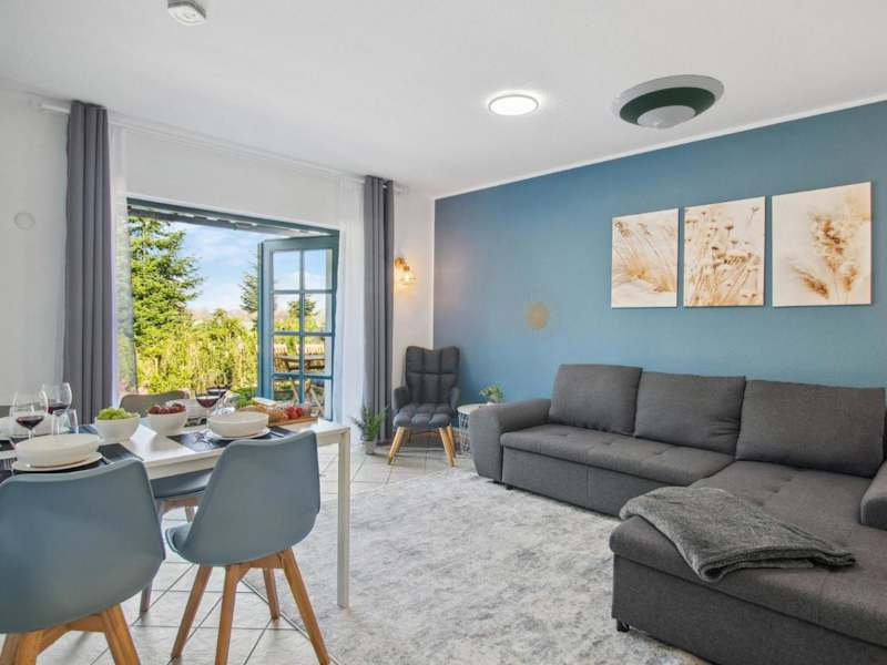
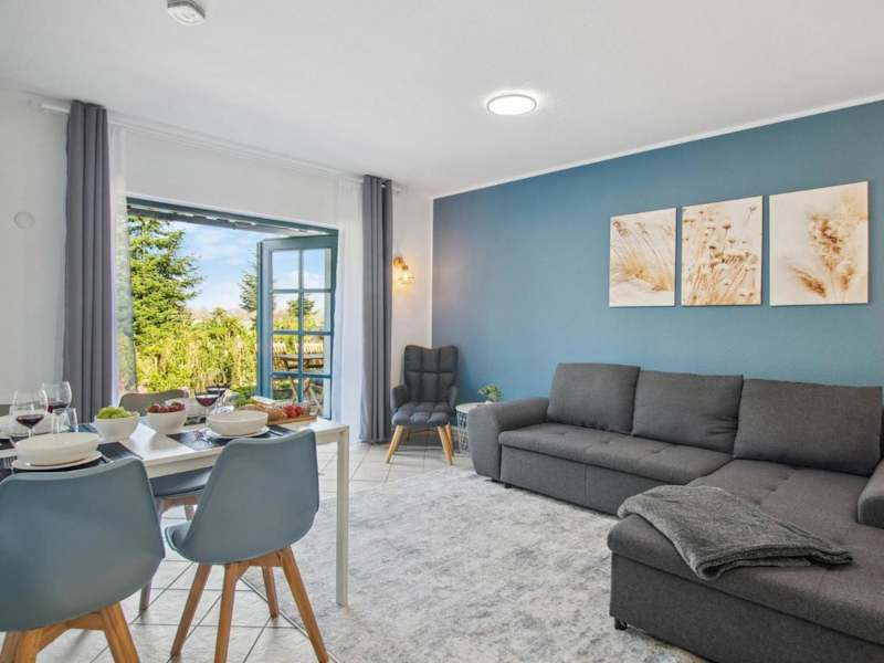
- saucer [611,73,725,130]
- decorative wall piece [513,286,562,344]
- potted plant [347,402,390,456]
